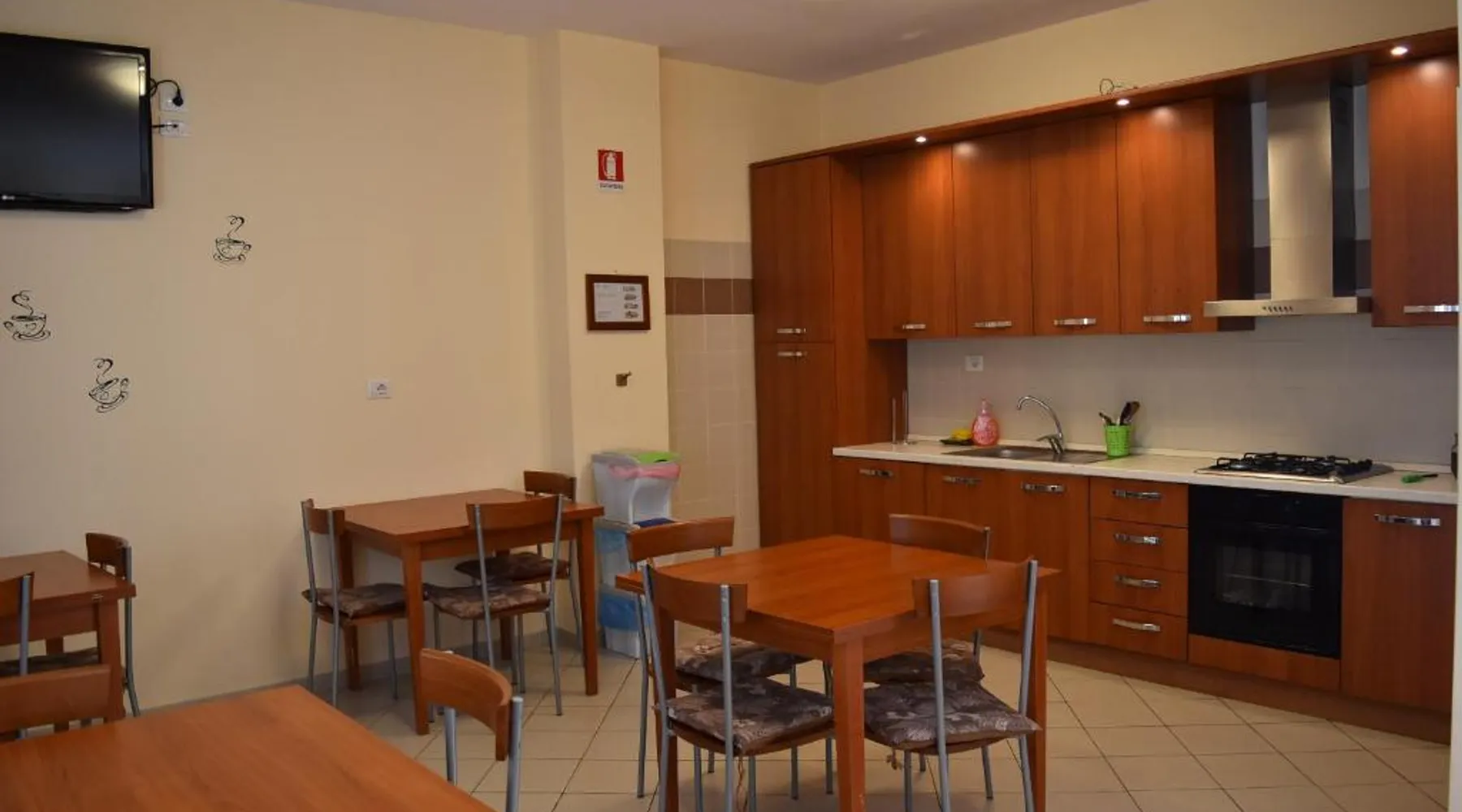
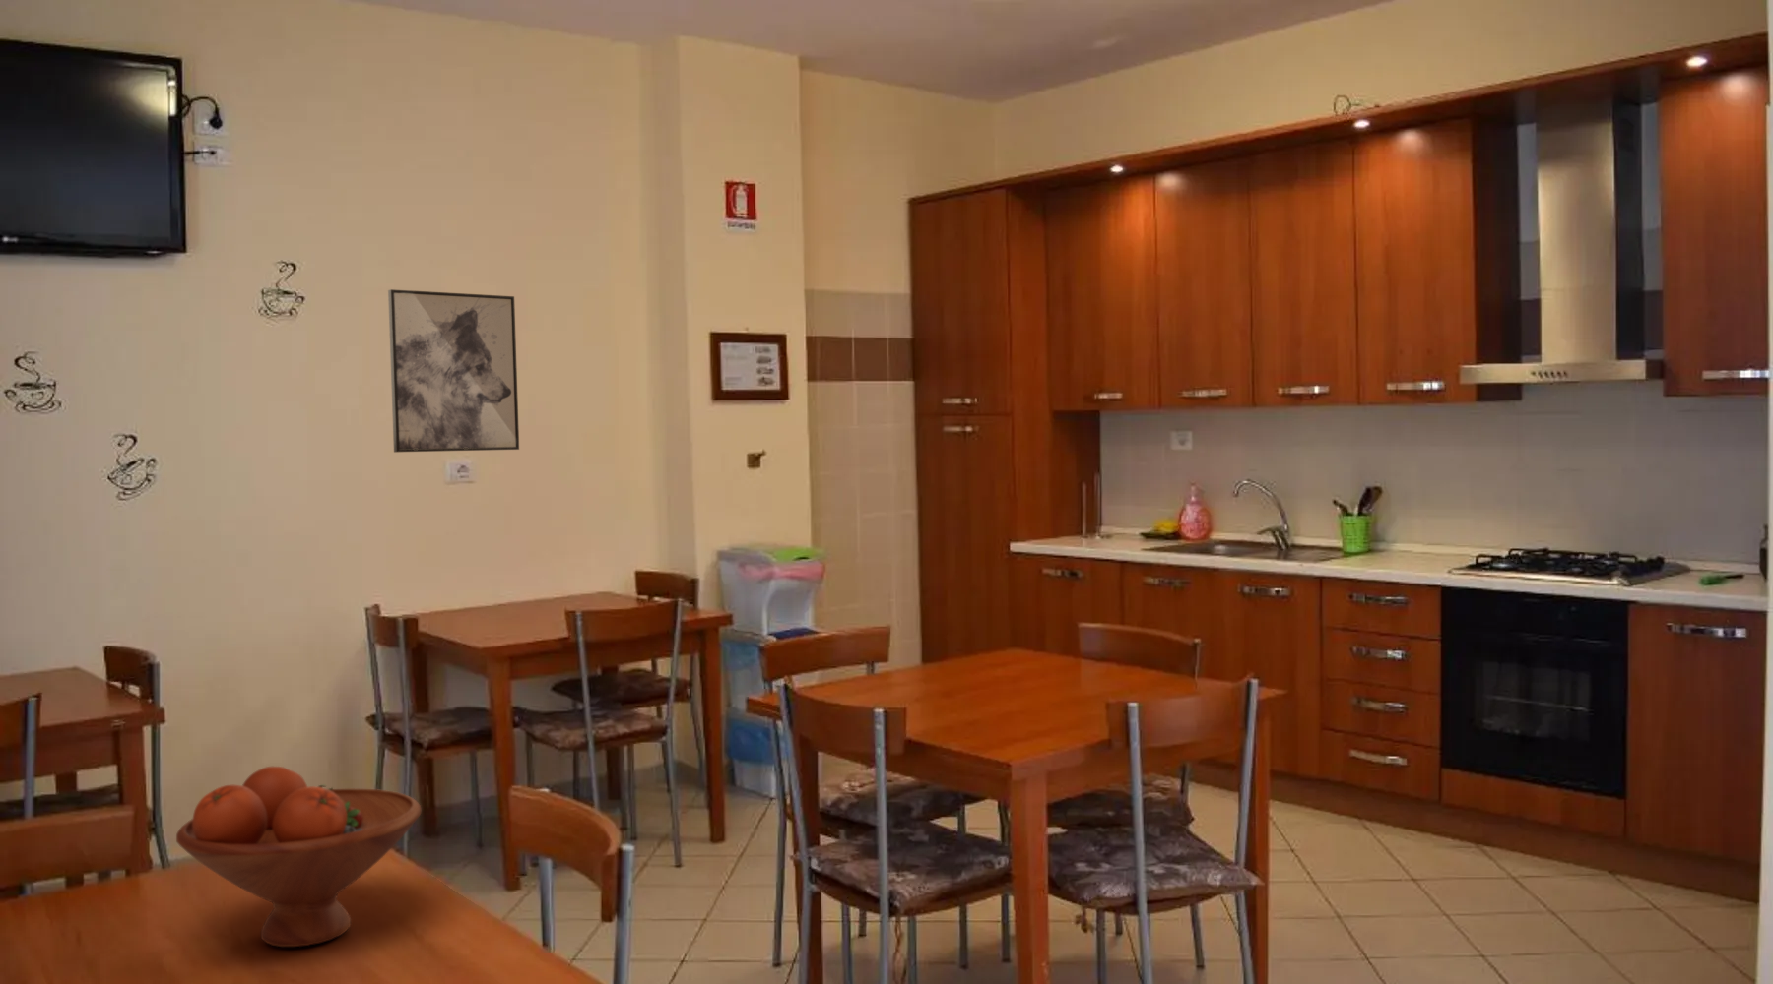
+ fruit bowl [176,766,422,948]
+ wall art [387,288,520,453]
